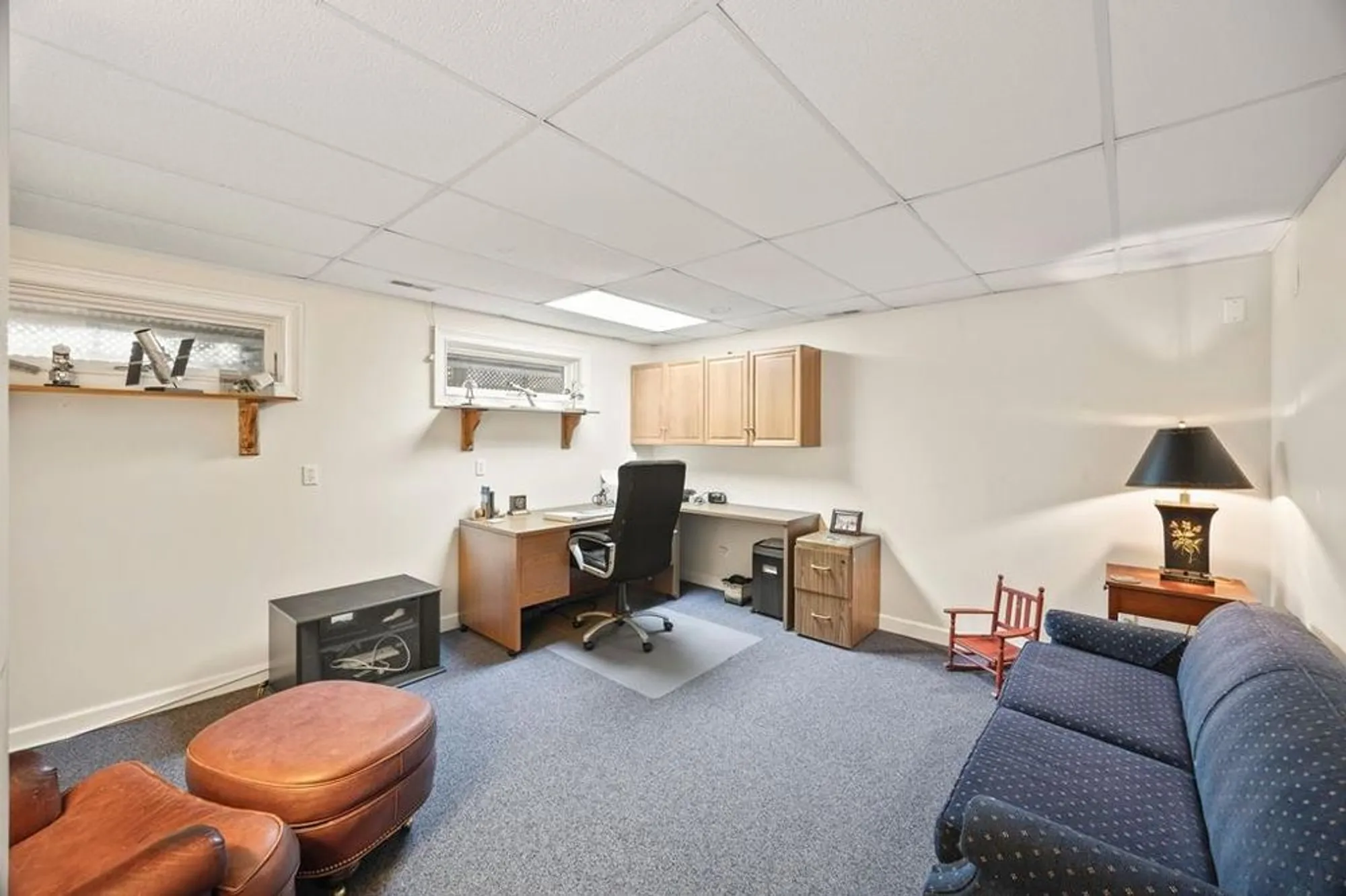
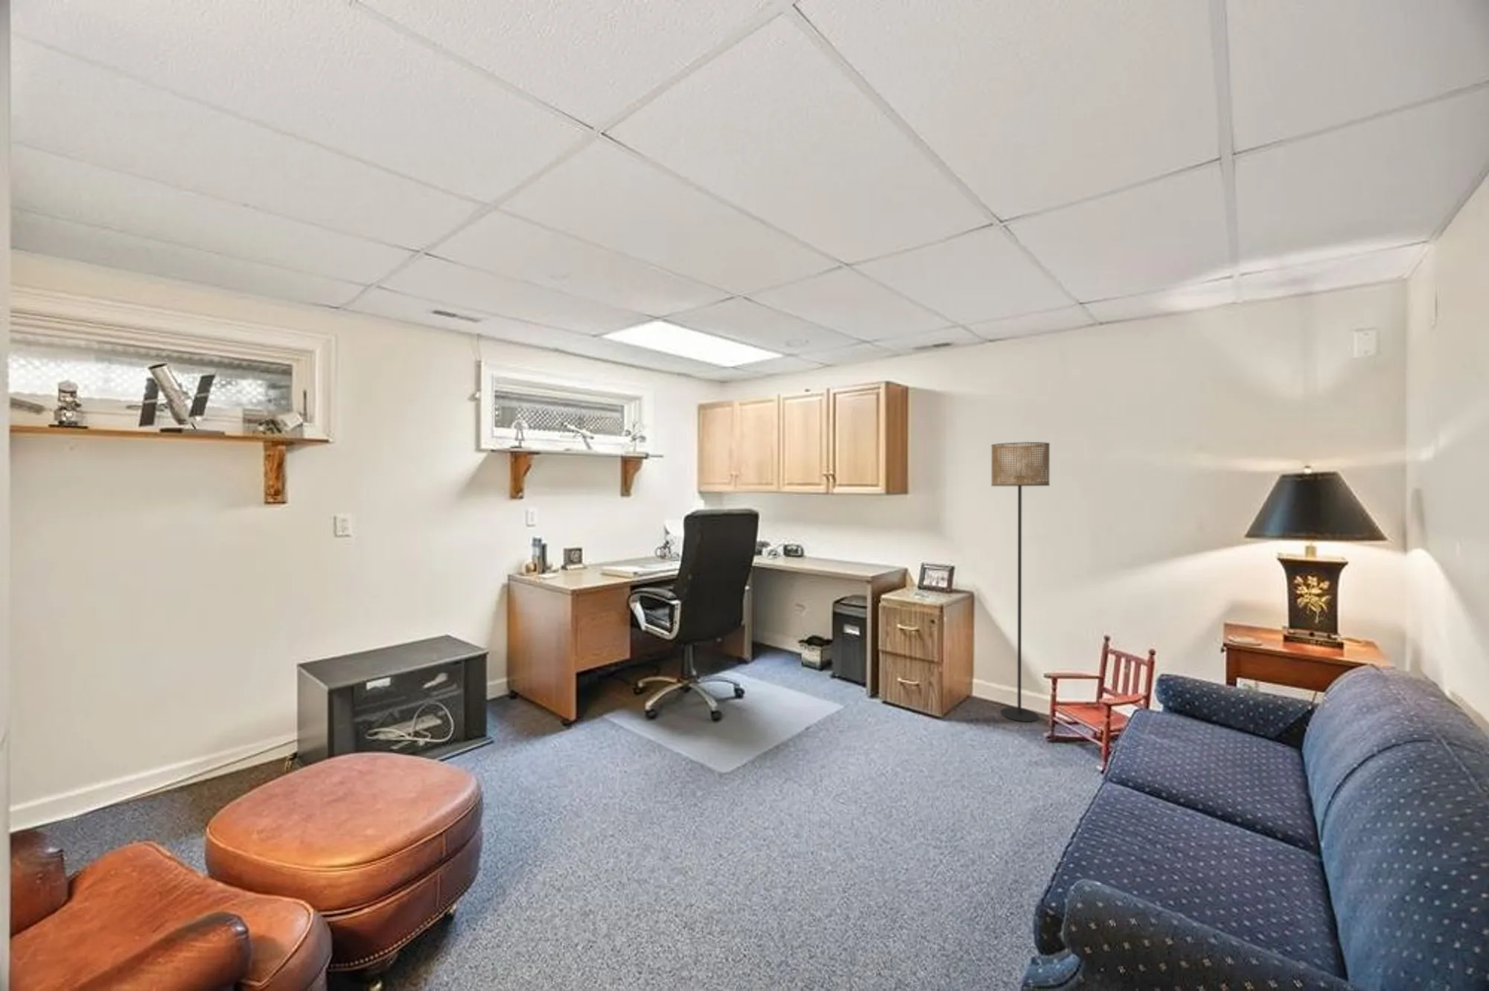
+ floor lamp [990,441,1051,722]
